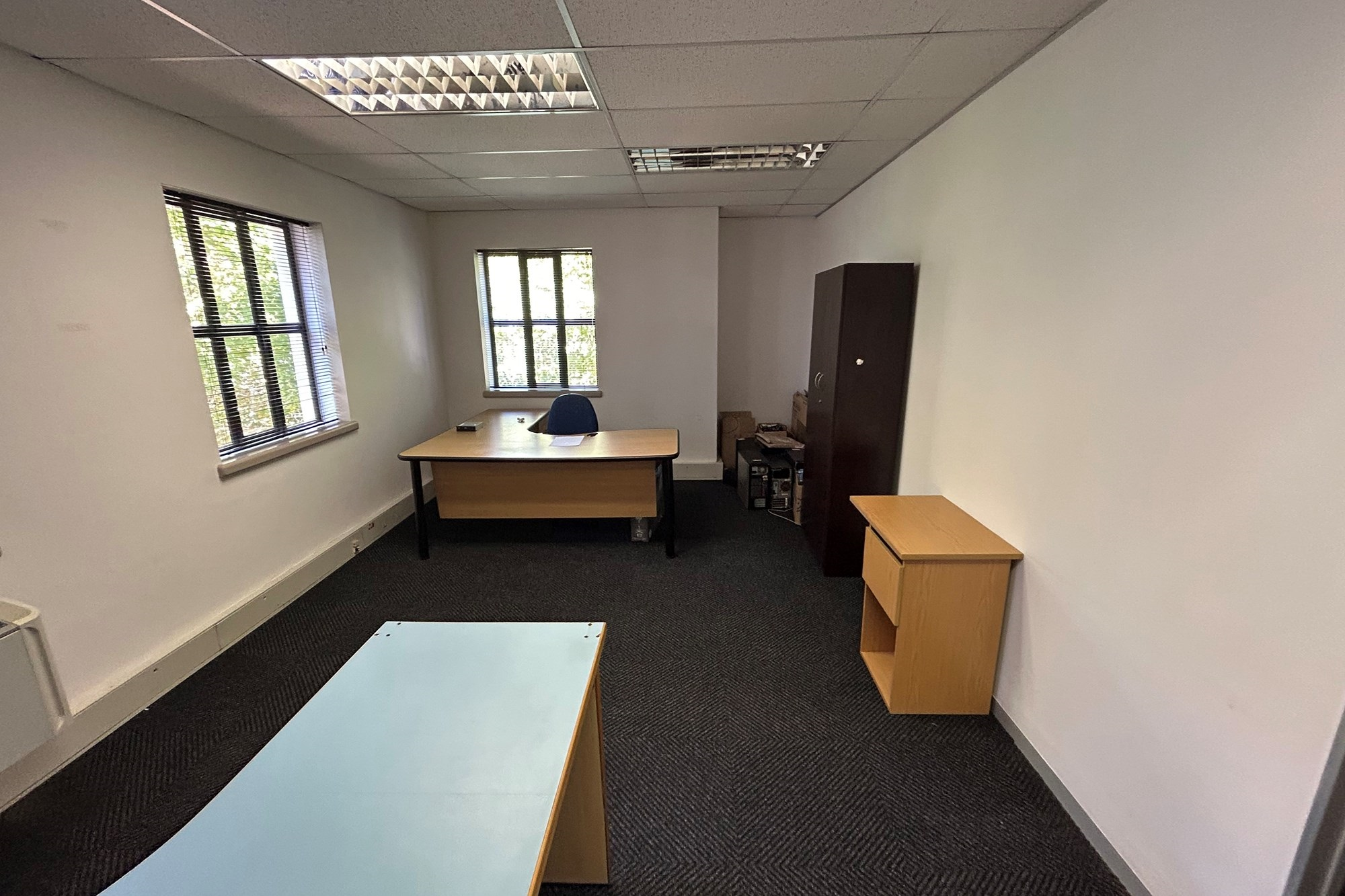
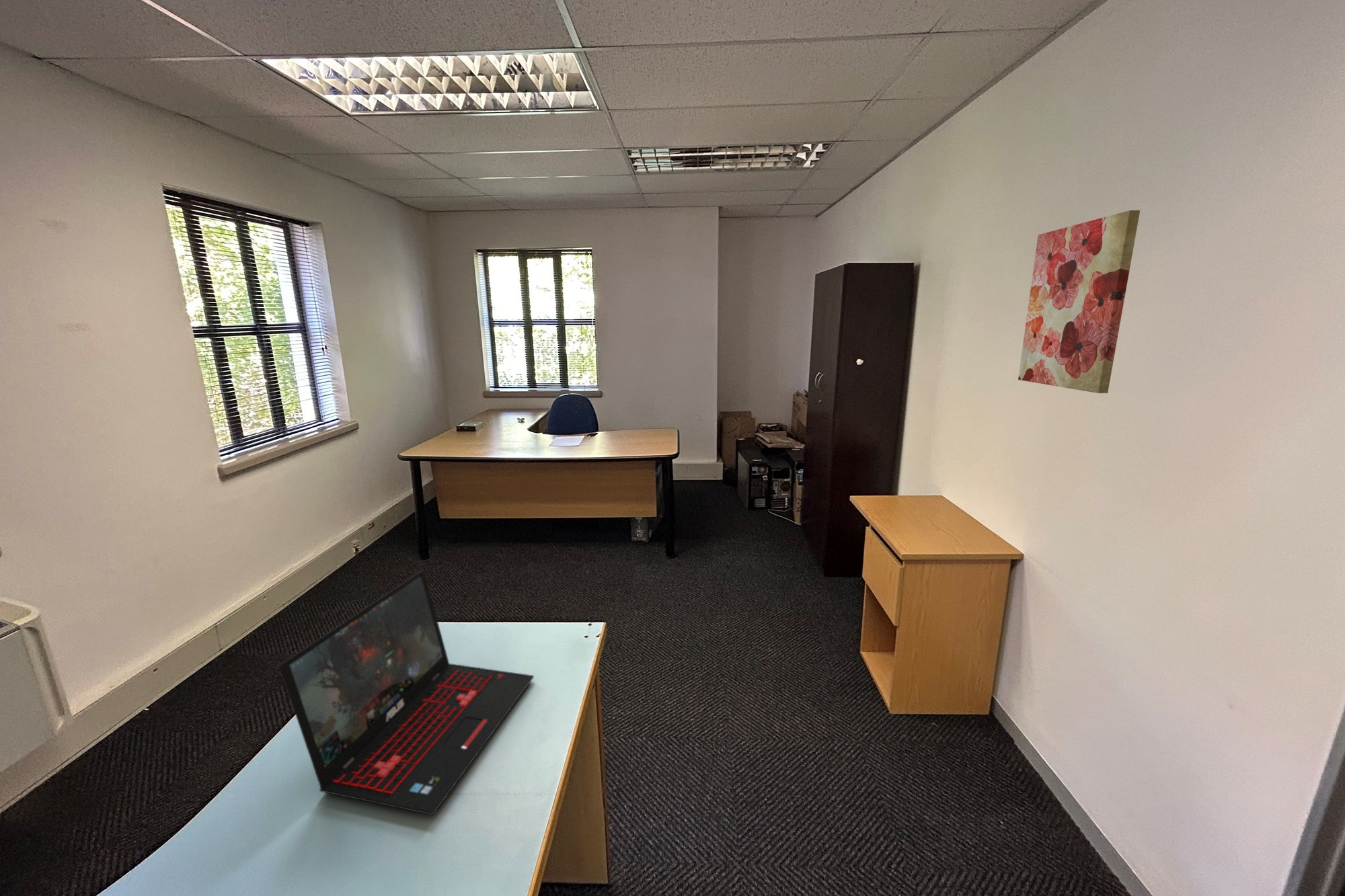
+ laptop [278,569,534,816]
+ wall art [1017,210,1141,394]
